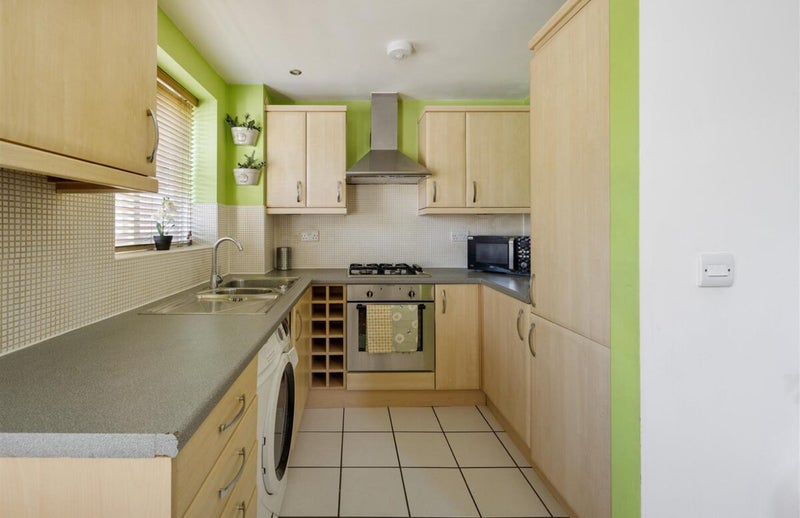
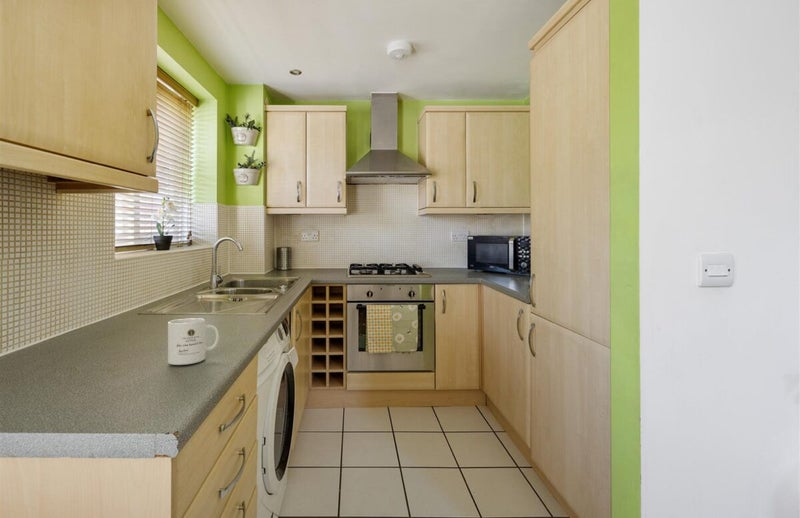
+ mug [167,317,220,366]
